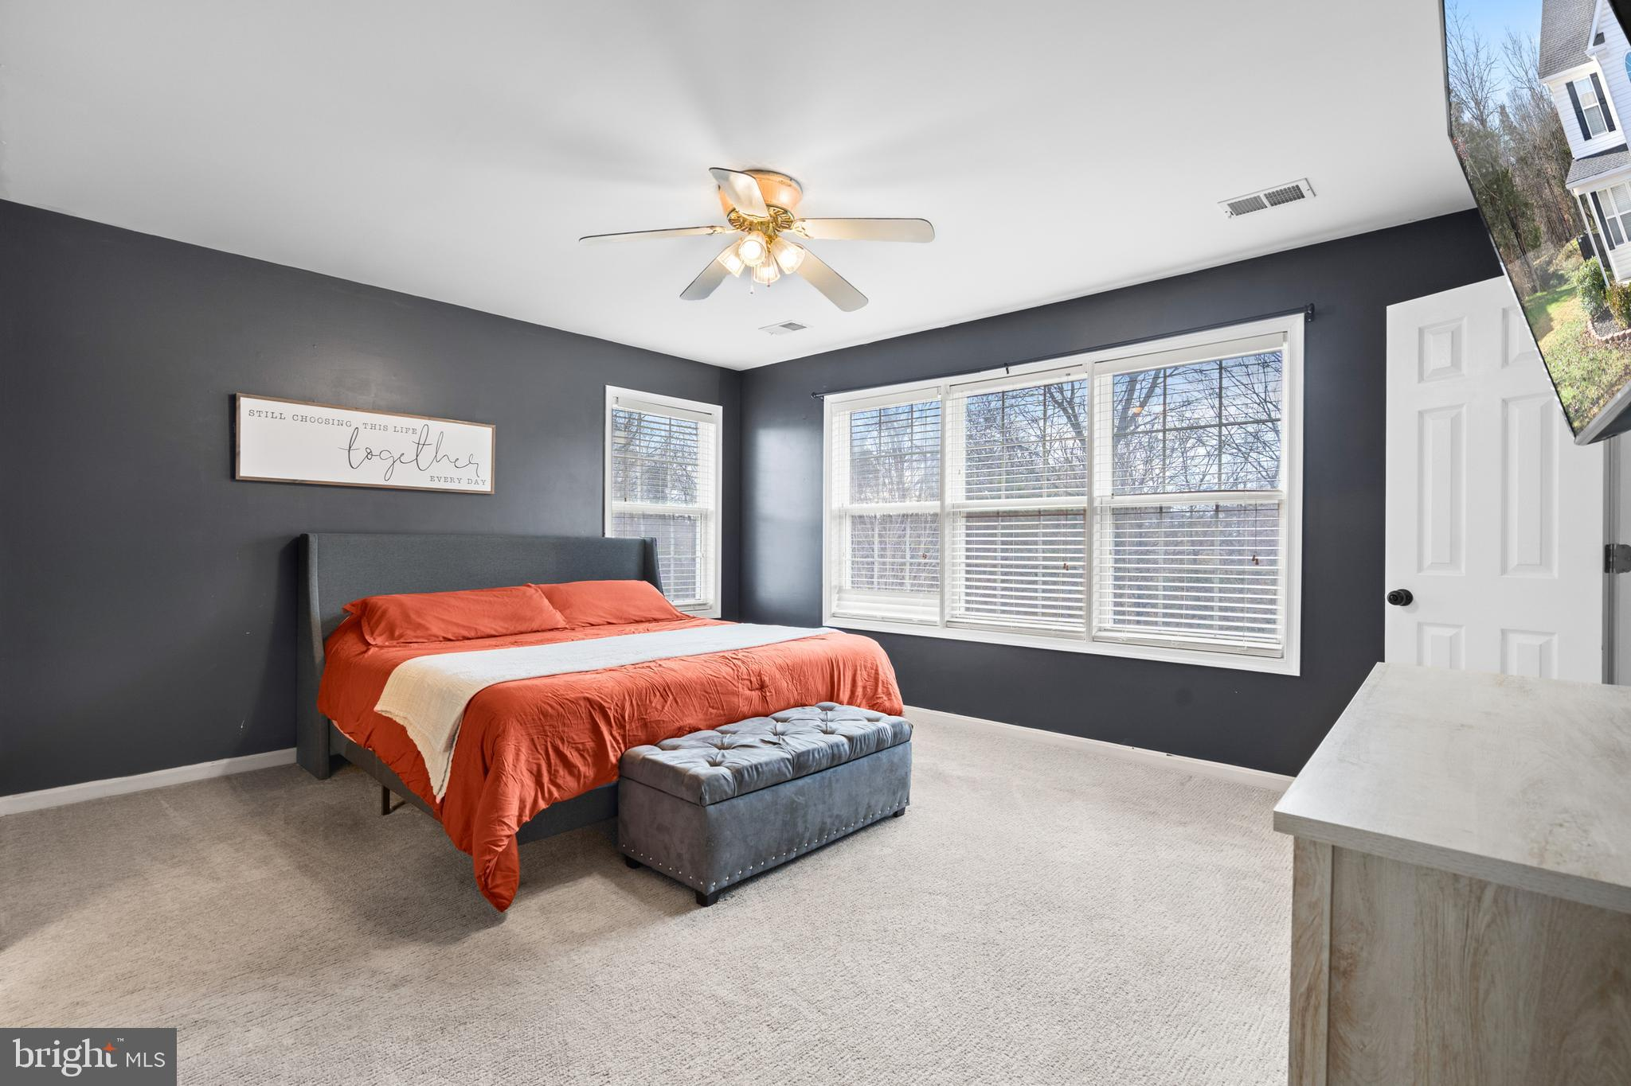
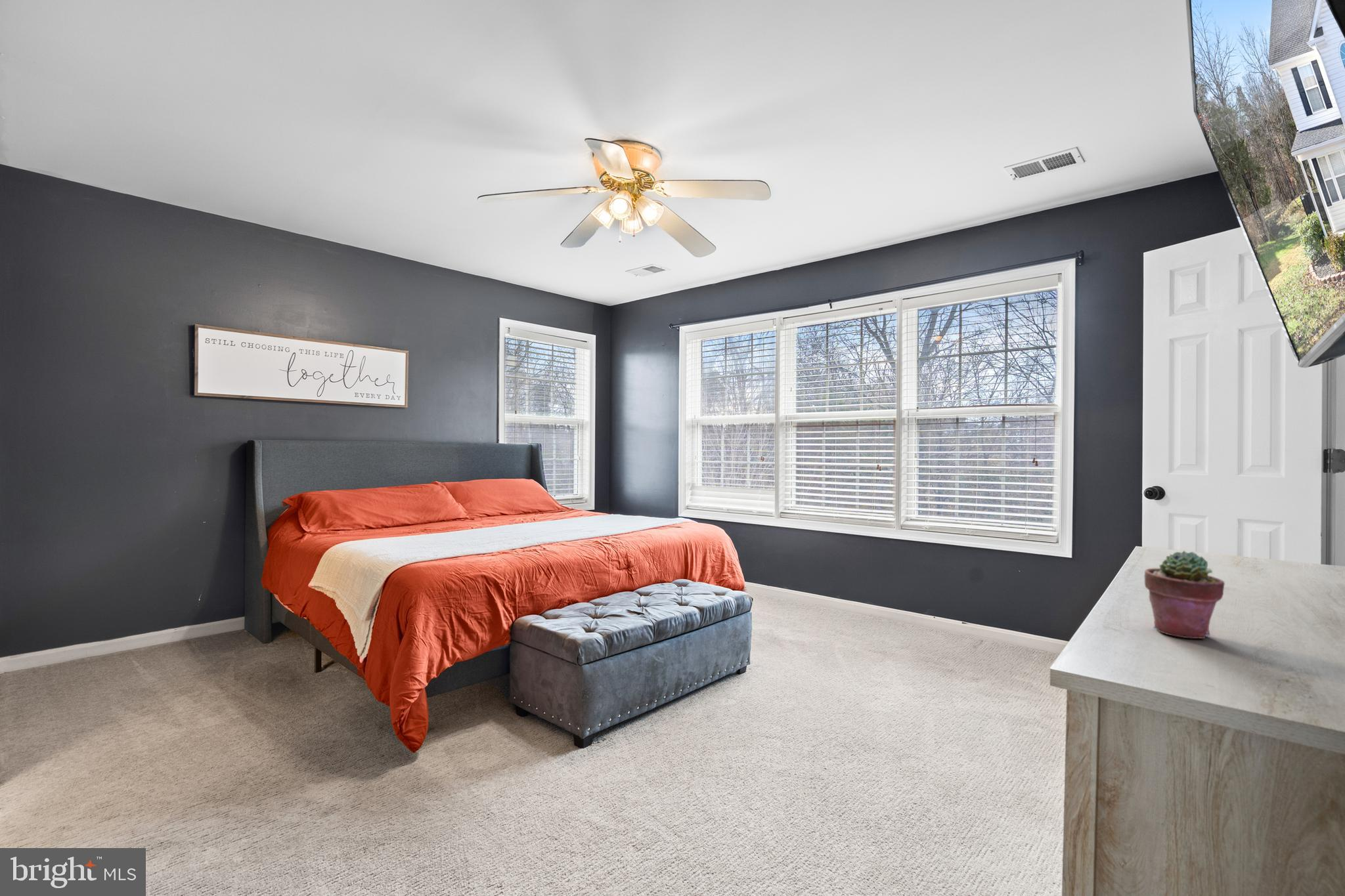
+ potted succulent [1143,550,1225,639]
